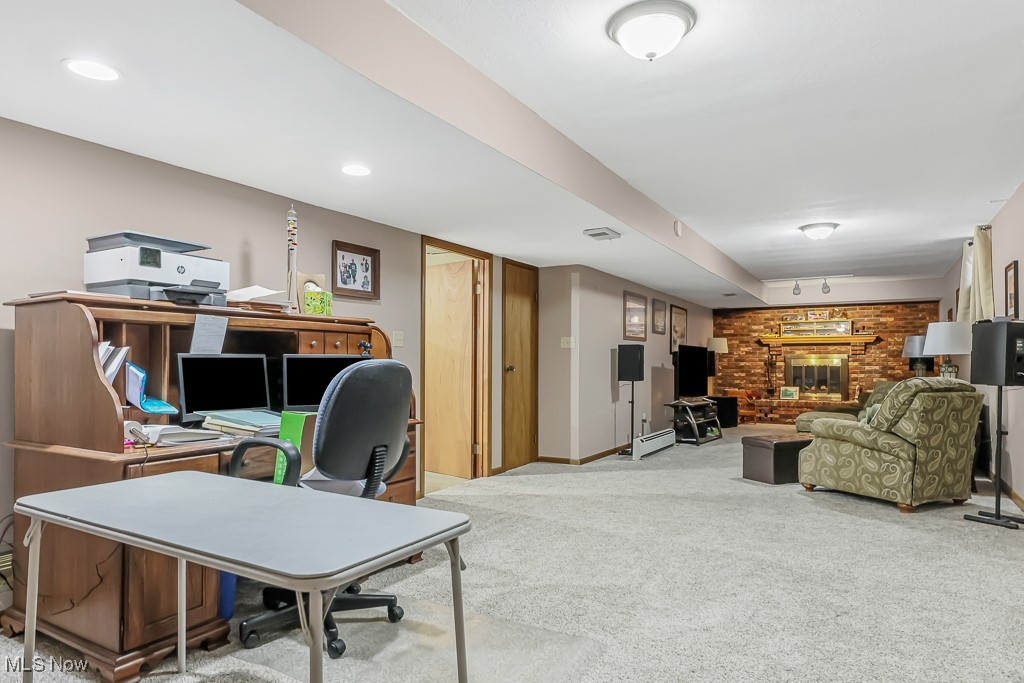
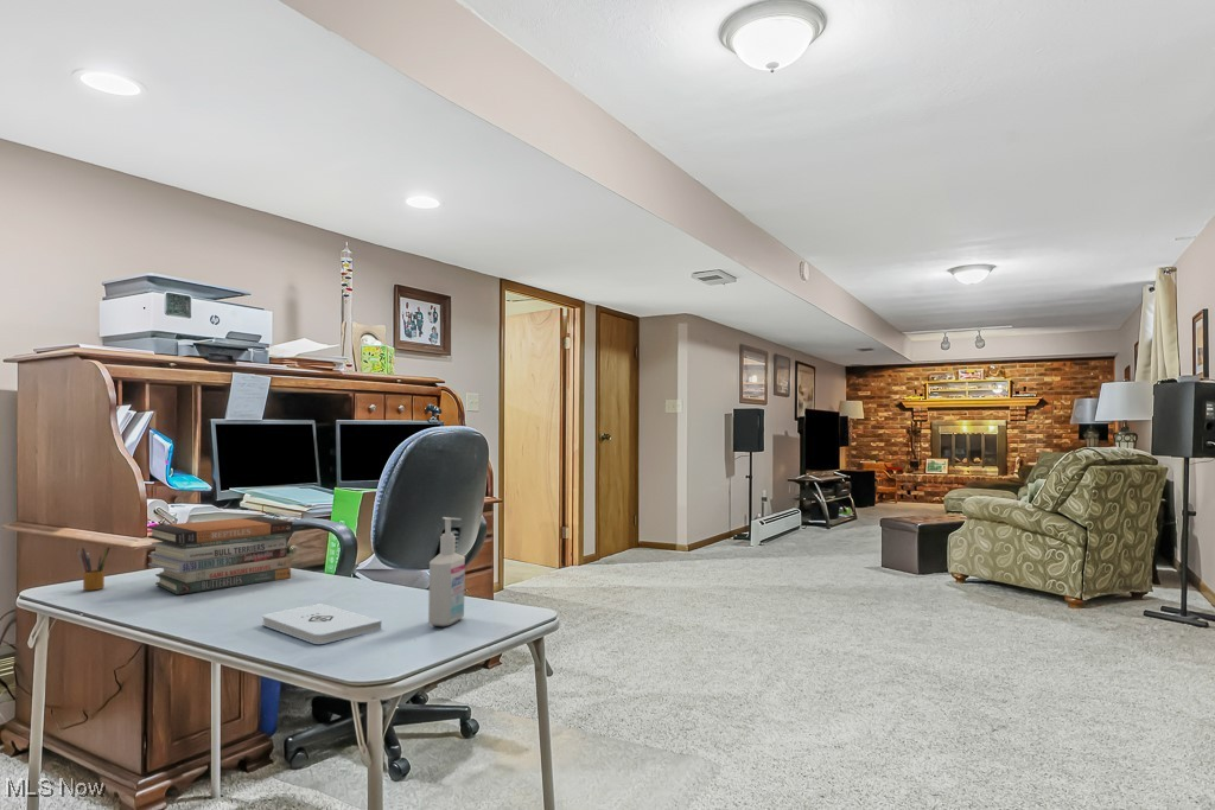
+ book stack [146,515,294,595]
+ pencil box [76,544,112,592]
+ notepad [261,602,382,645]
+ bottle [427,516,466,627]
